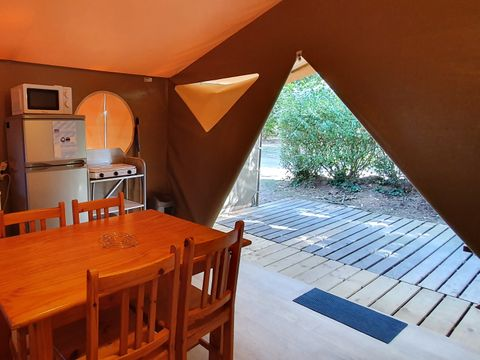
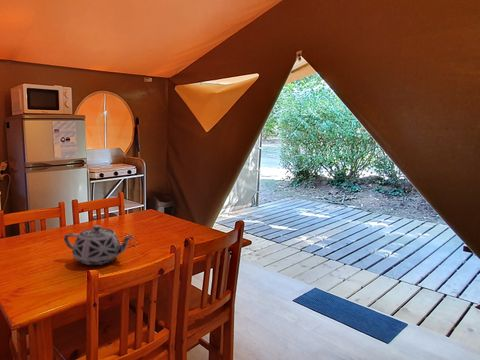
+ teapot [63,224,135,266]
